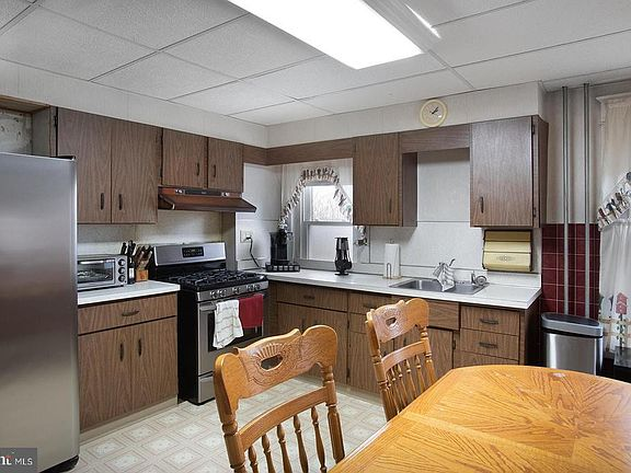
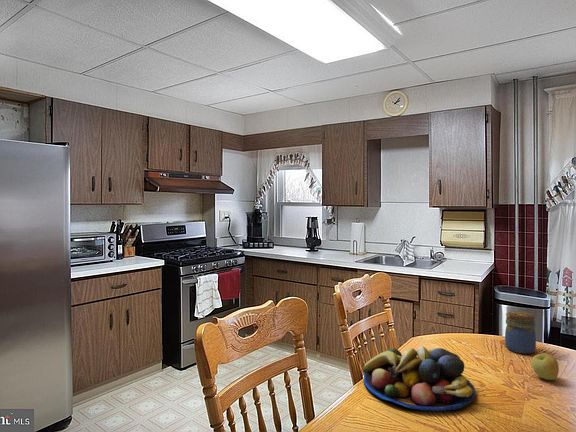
+ fruit bowl [362,345,477,412]
+ jar [504,310,537,355]
+ apple [531,352,560,381]
